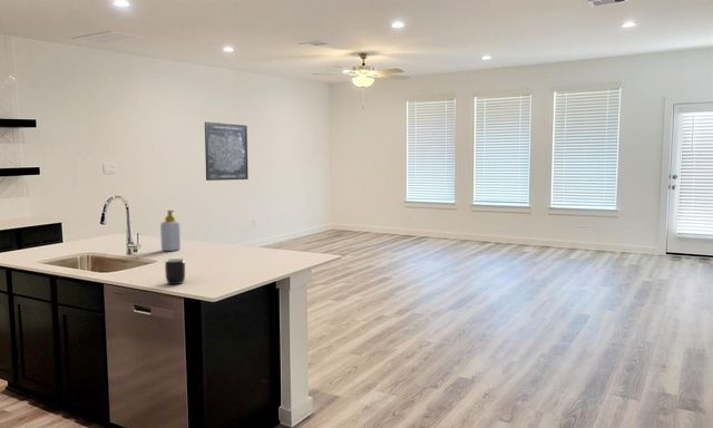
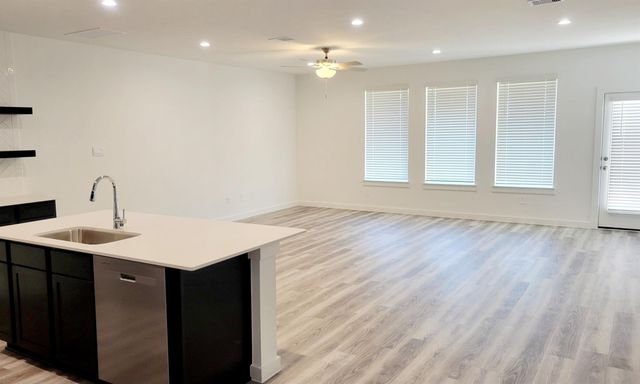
- wall art [204,120,250,182]
- mug [164,257,186,285]
- soap bottle [159,210,182,252]
